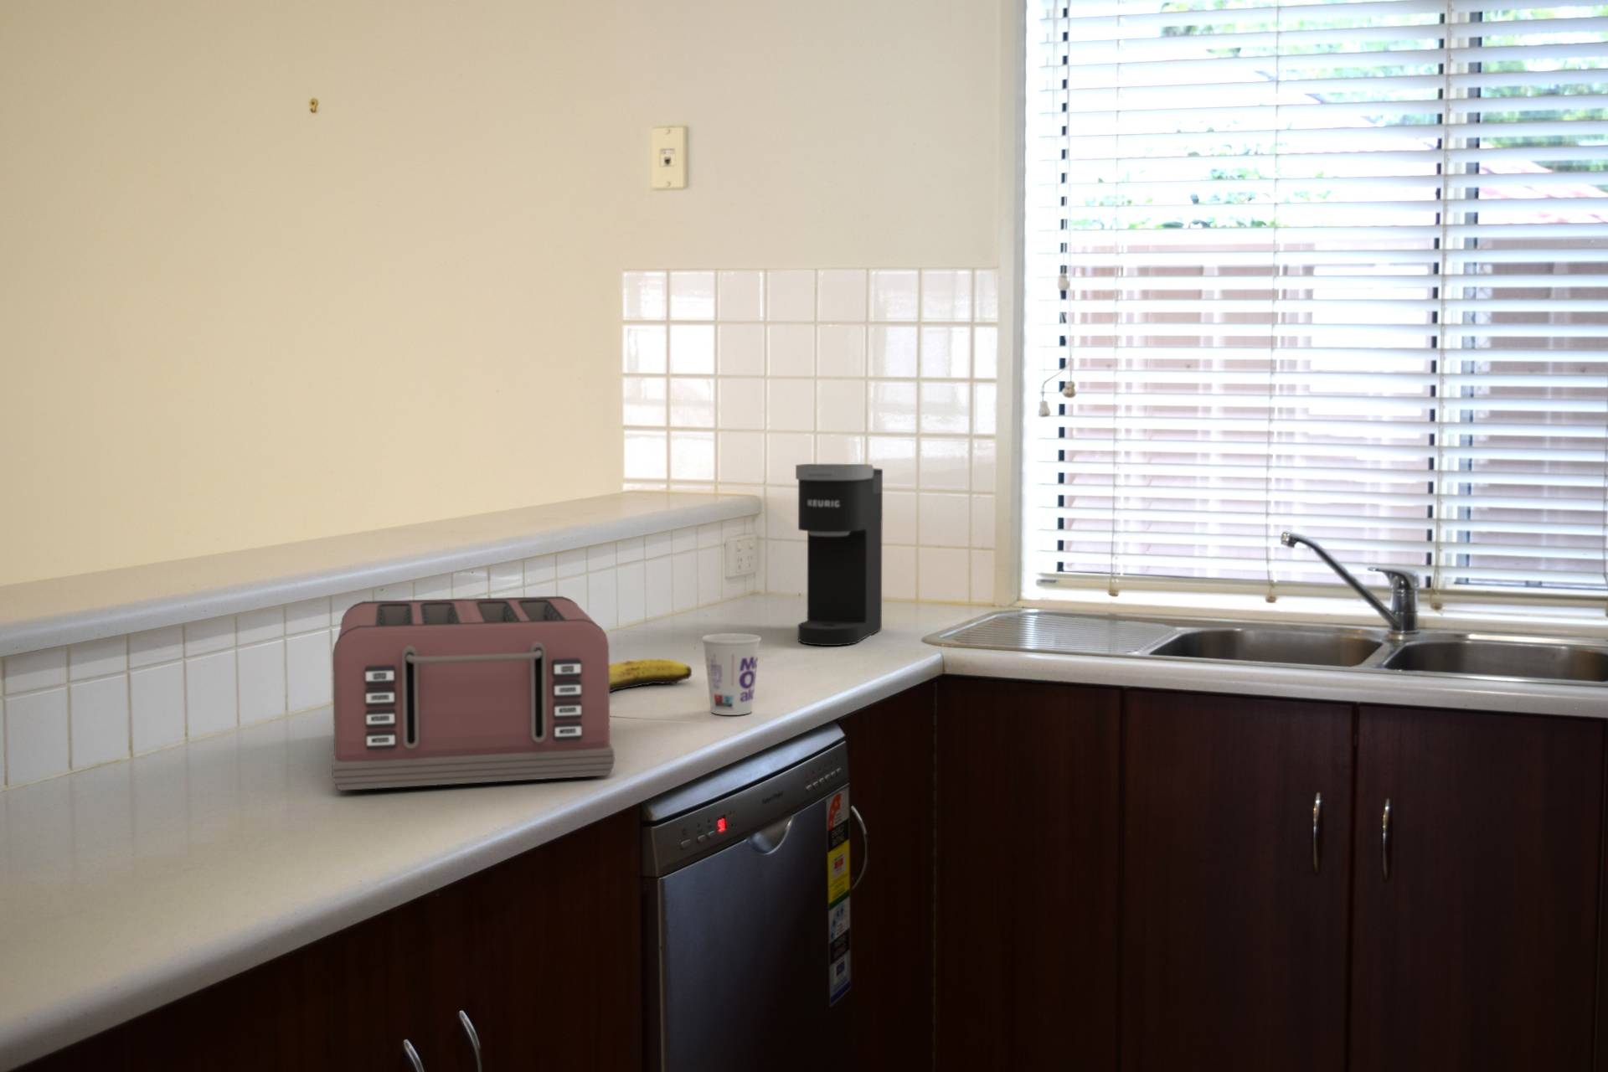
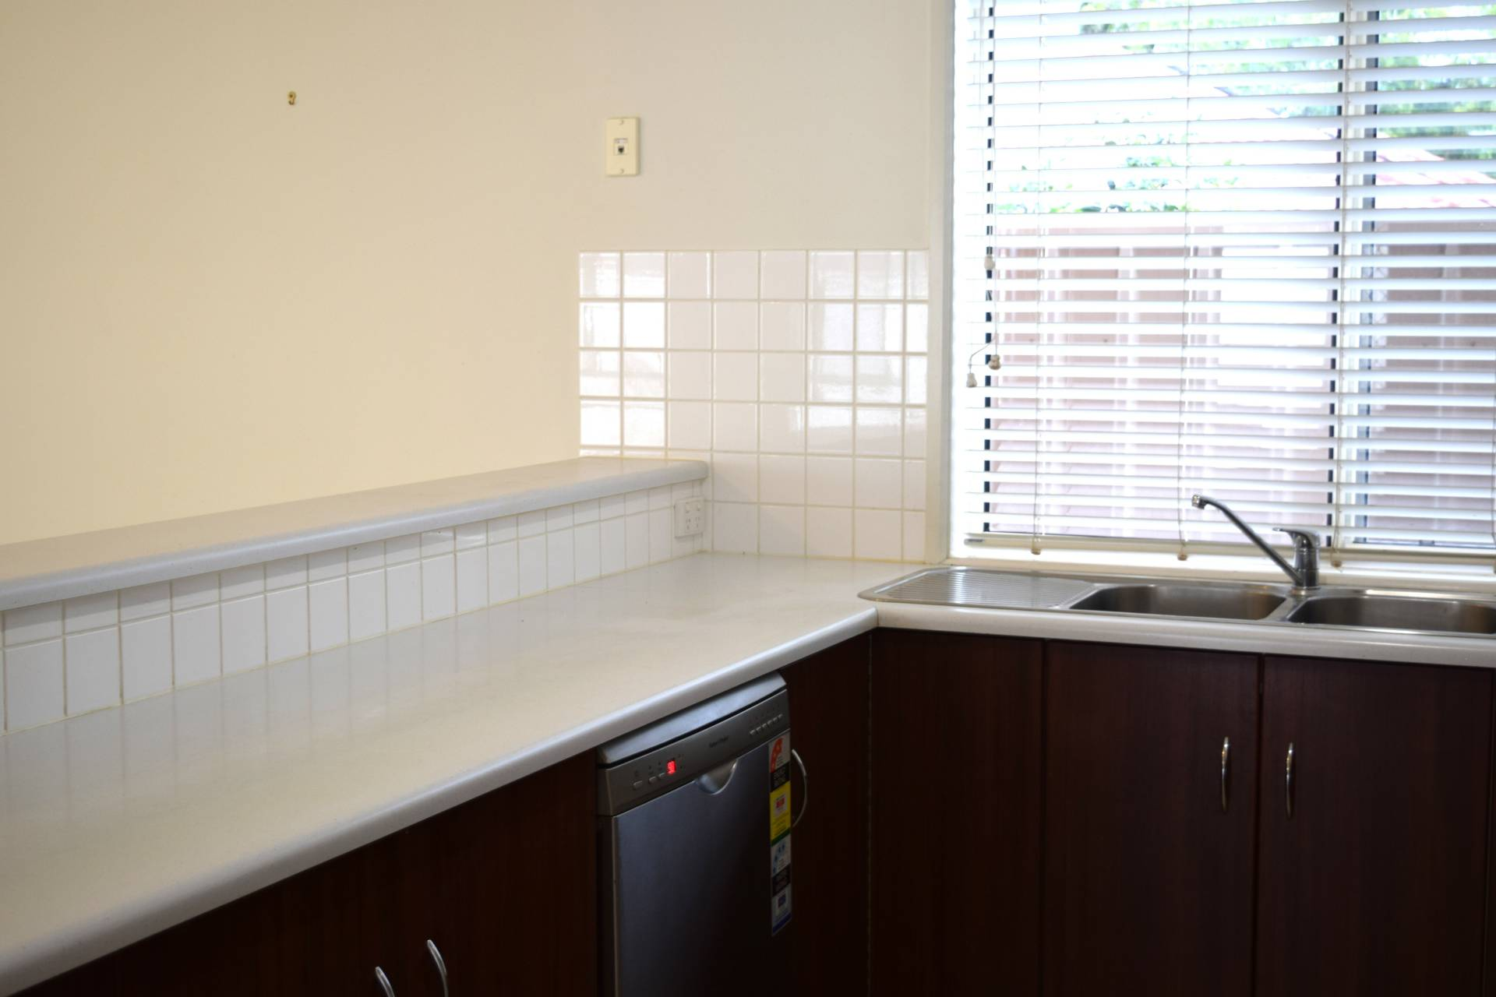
- coffee maker [794,463,883,646]
- banana [609,658,693,693]
- cup [701,632,762,715]
- toaster [330,596,615,791]
